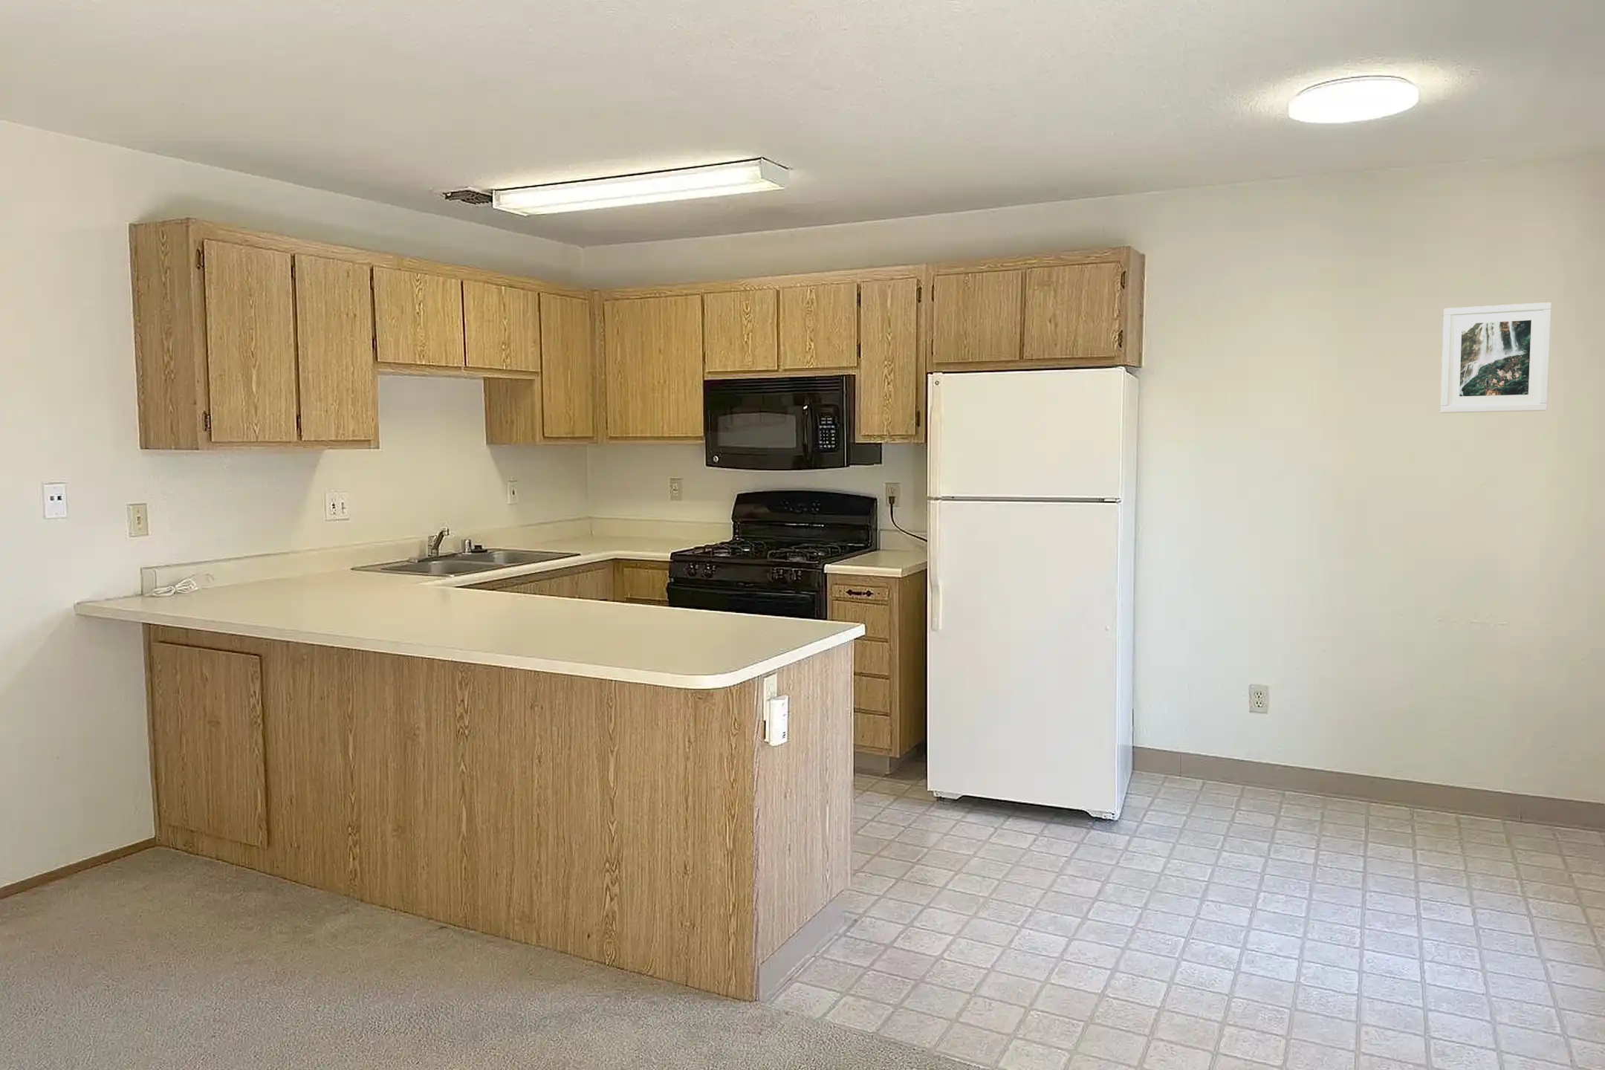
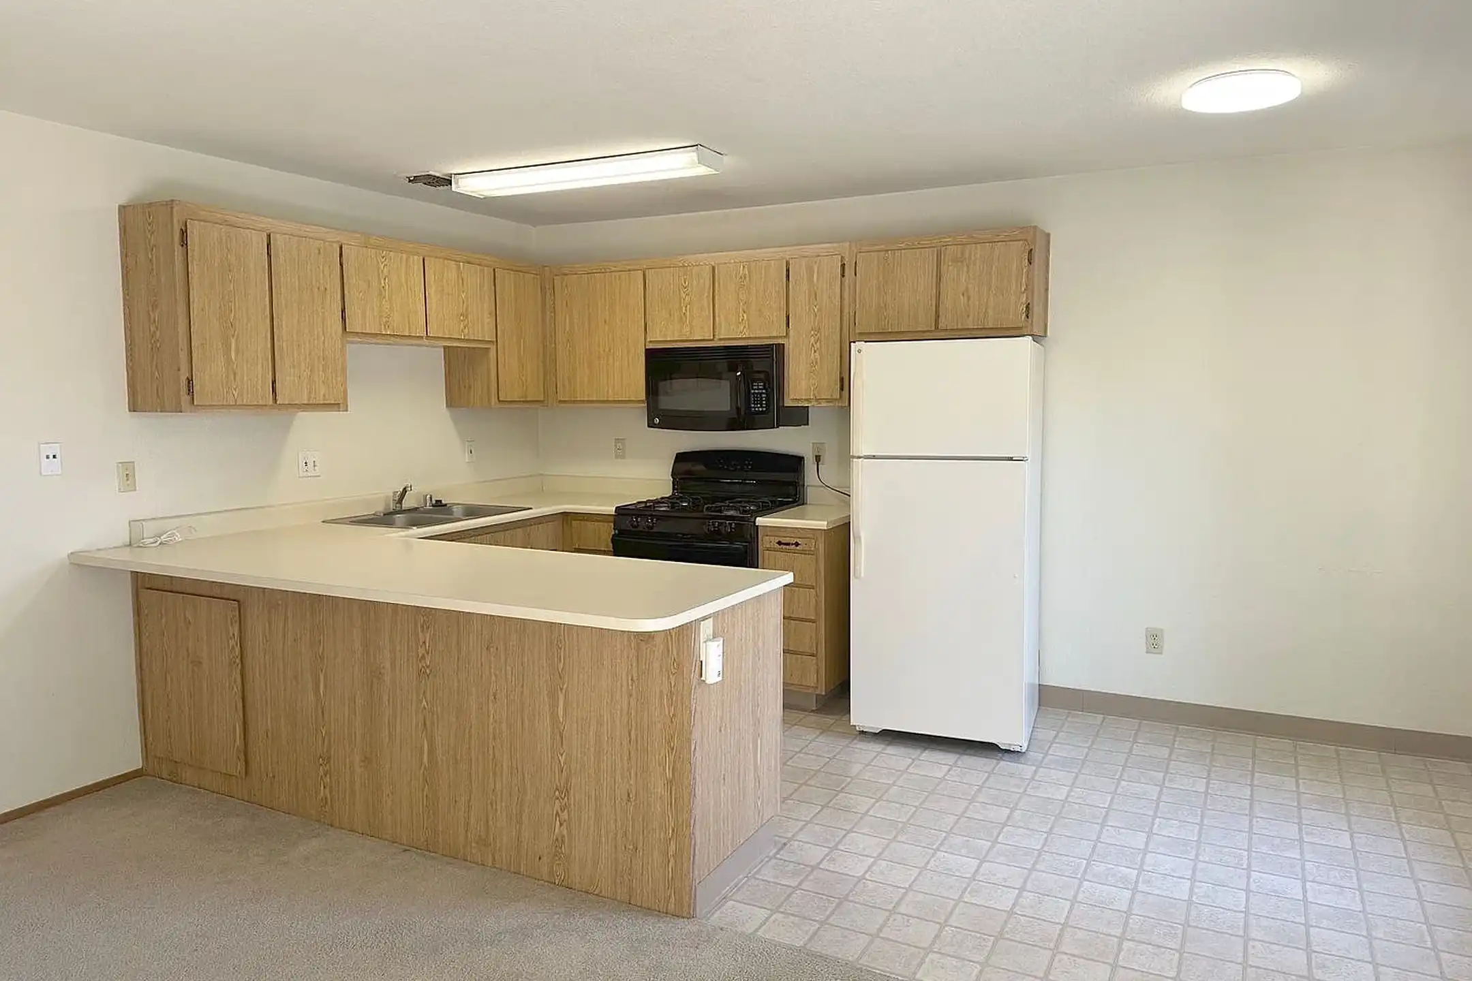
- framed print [1439,302,1552,414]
